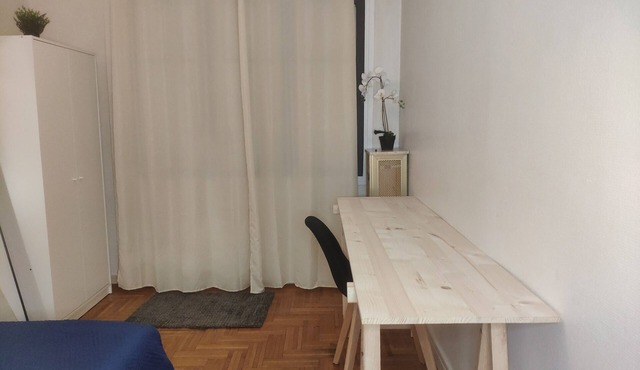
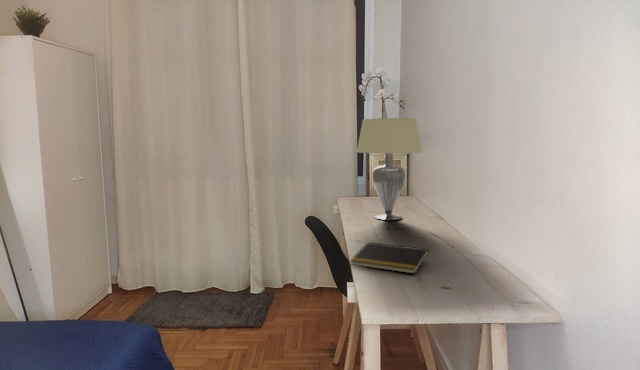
+ notepad [349,241,430,275]
+ lampshade [356,117,423,221]
